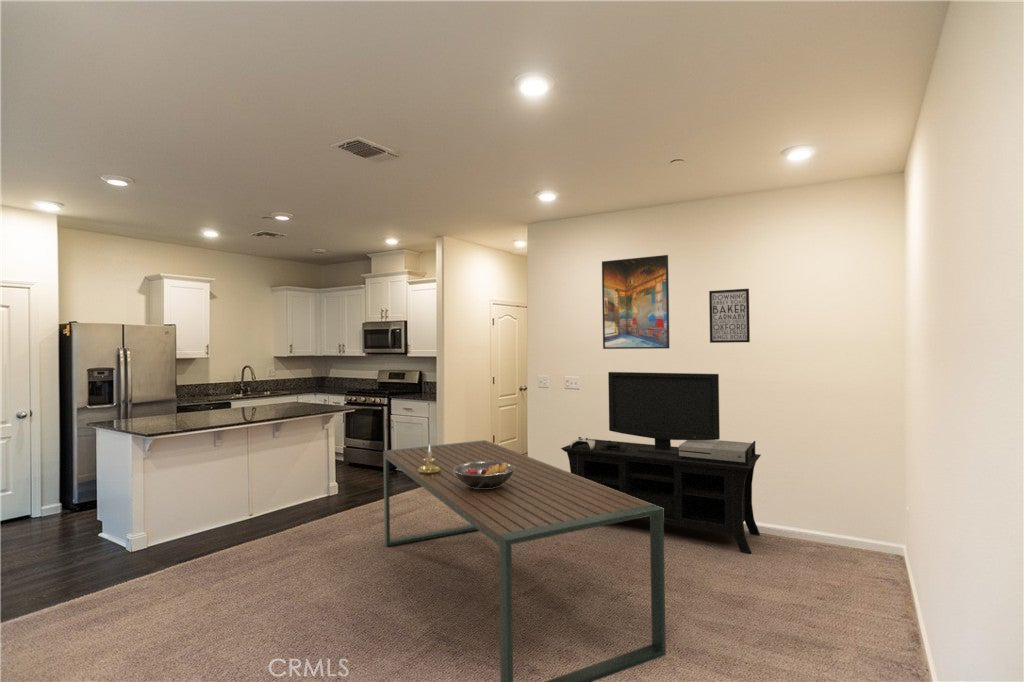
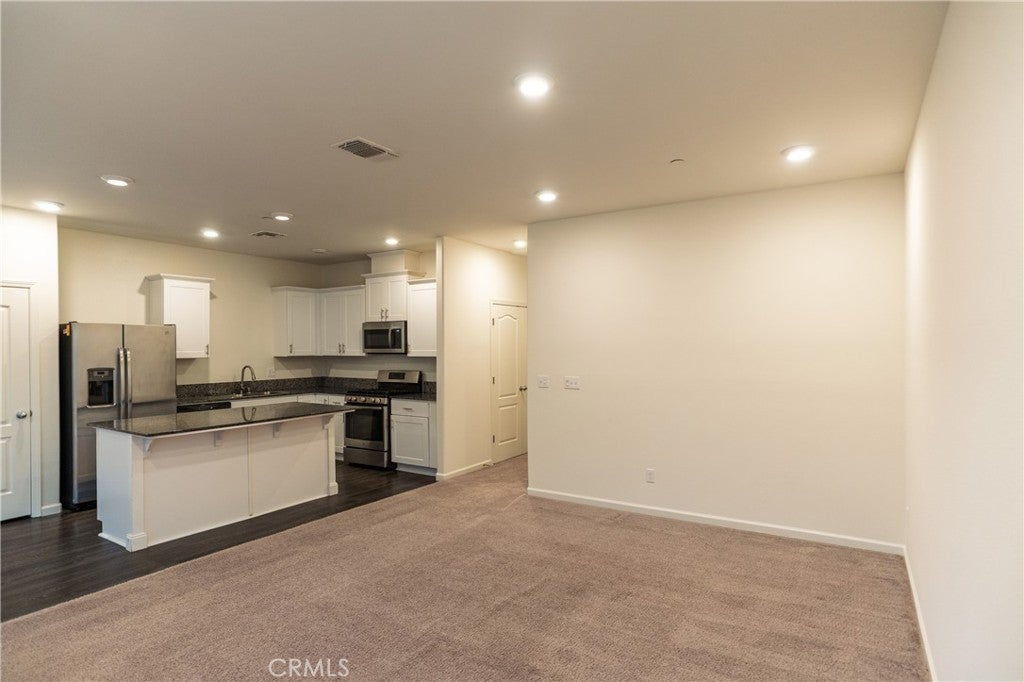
- dining table [382,439,667,682]
- candle holder [418,443,441,474]
- fruit bowl [454,461,515,488]
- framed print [601,254,671,350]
- media console [560,371,762,555]
- wall art [708,288,751,344]
